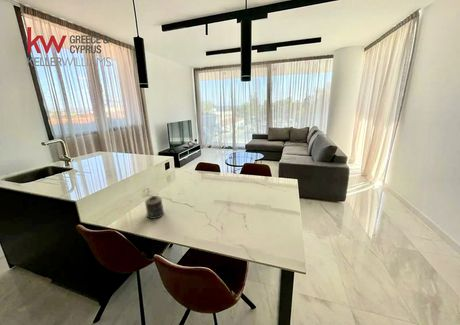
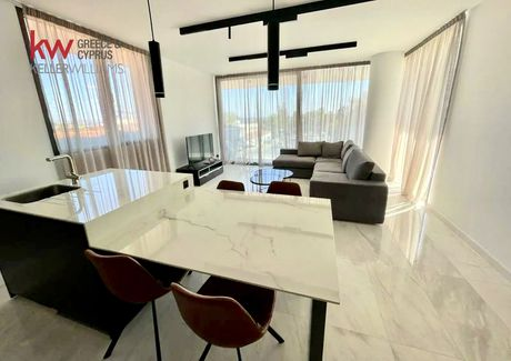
- candle [144,195,165,220]
